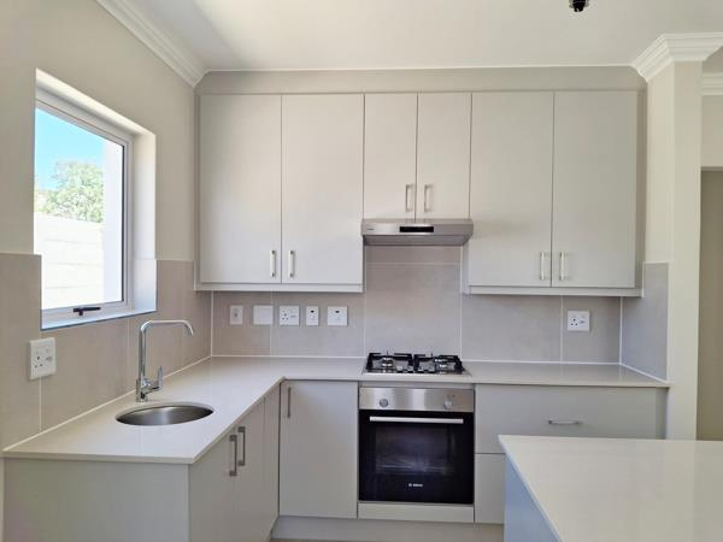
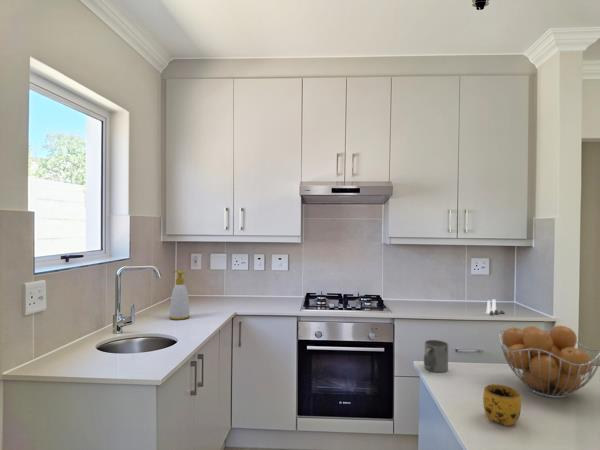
+ soap bottle [168,269,191,321]
+ mug [482,383,522,427]
+ mug [423,339,449,373]
+ salt and pepper shaker set [485,298,506,316]
+ fruit basket [498,325,600,399]
